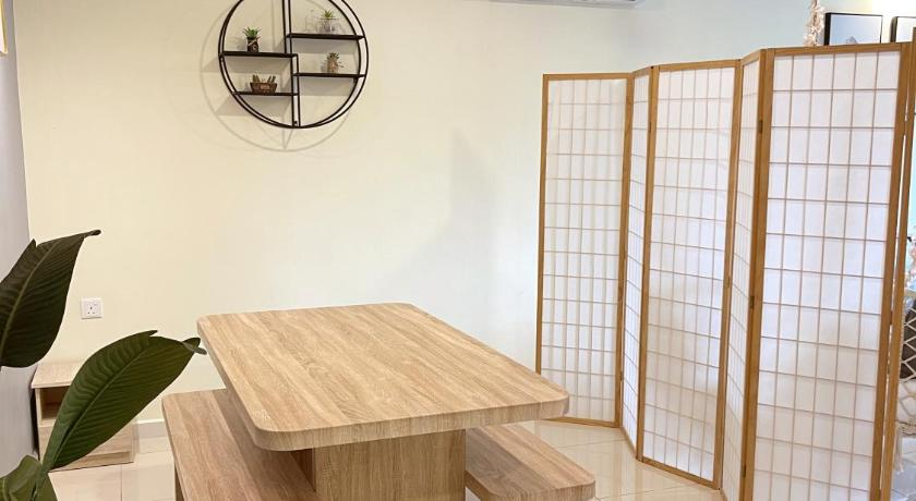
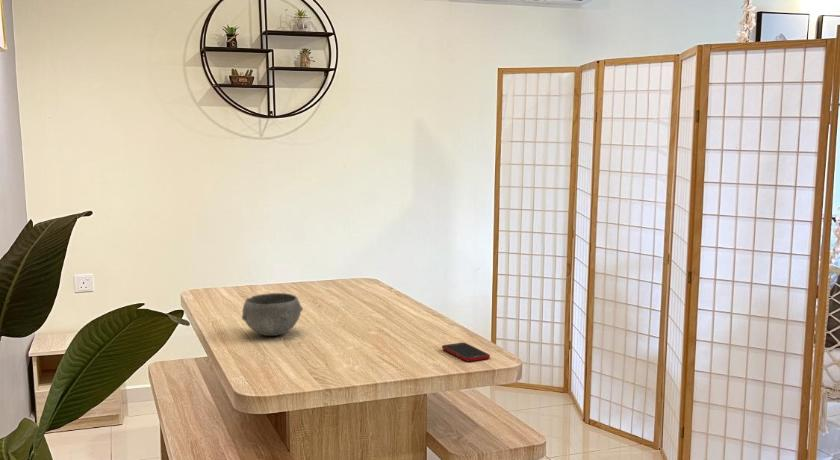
+ cell phone [441,342,491,362]
+ bowl [241,292,304,337]
